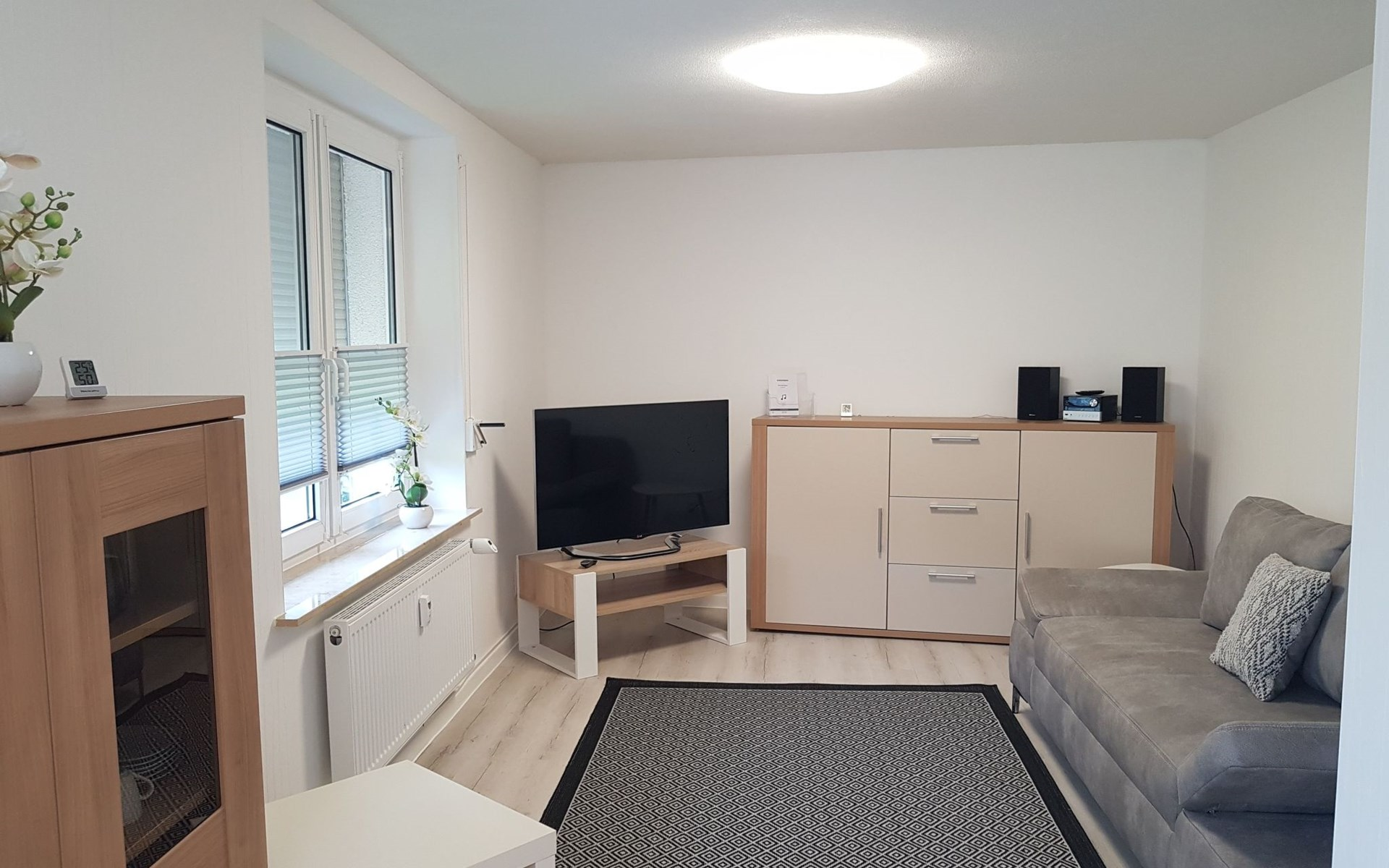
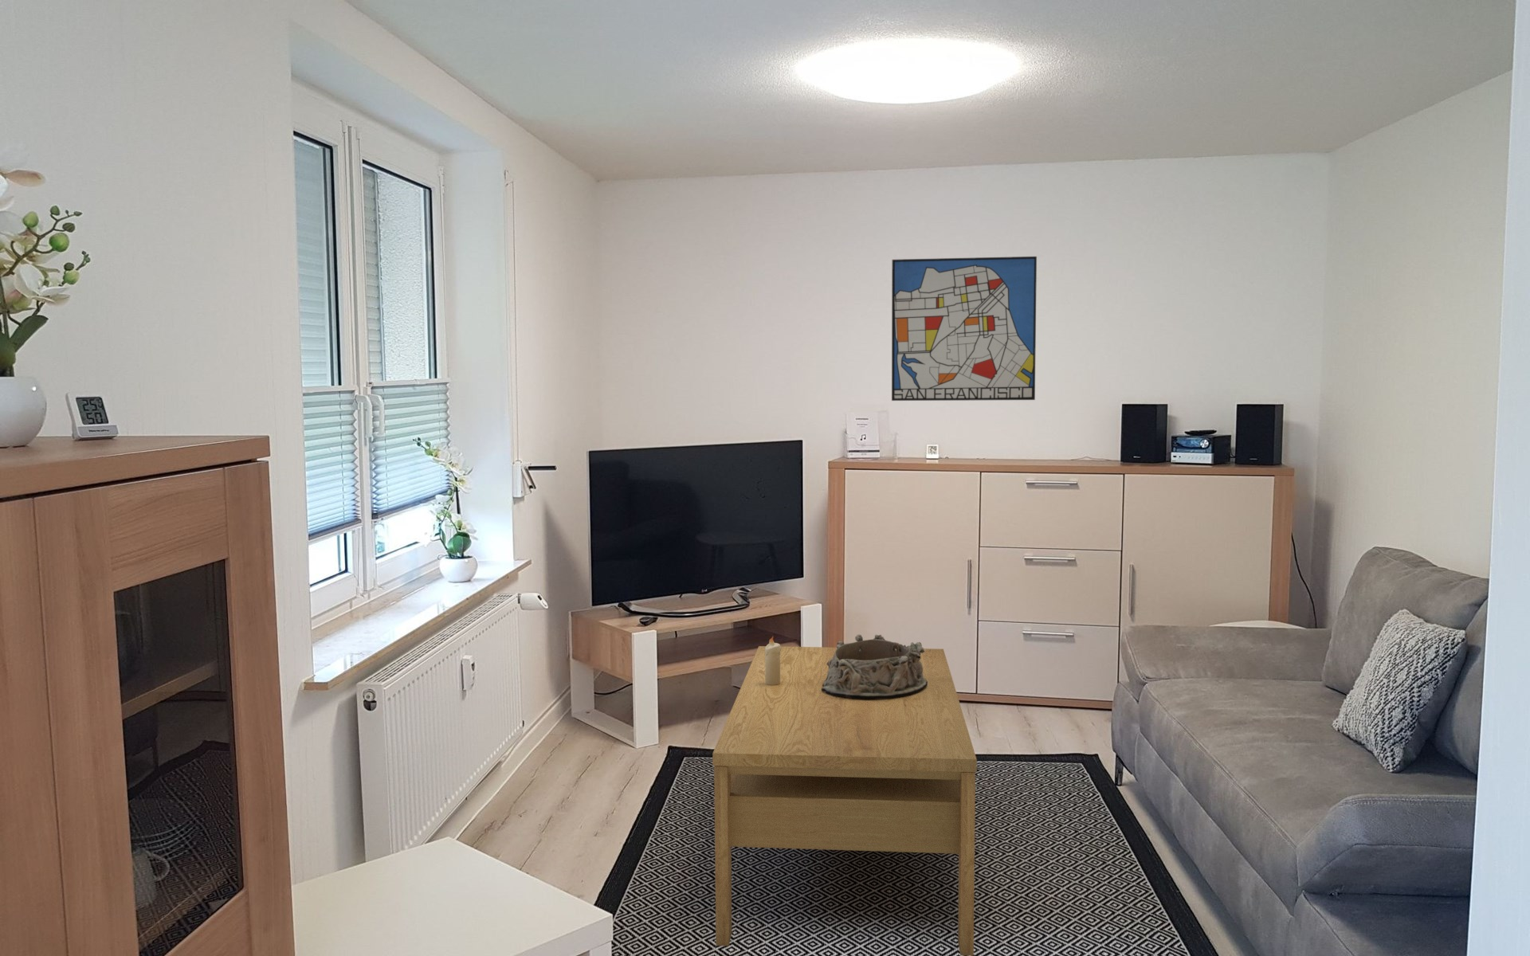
+ wall art [891,256,1038,402]
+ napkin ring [822,633,927,699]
+ coffee table [712,645,978,956]
+ candle [764,635,781,685]
